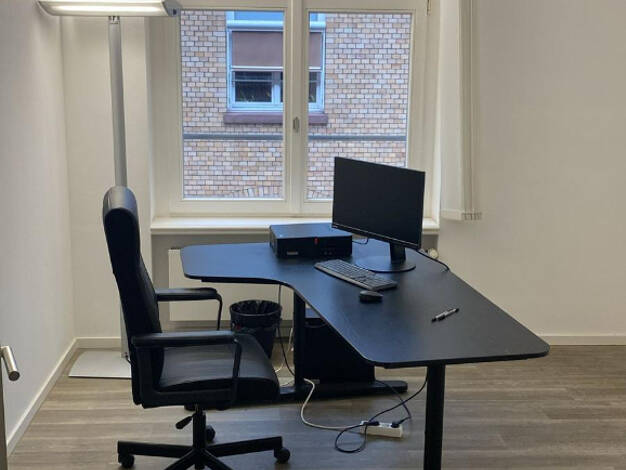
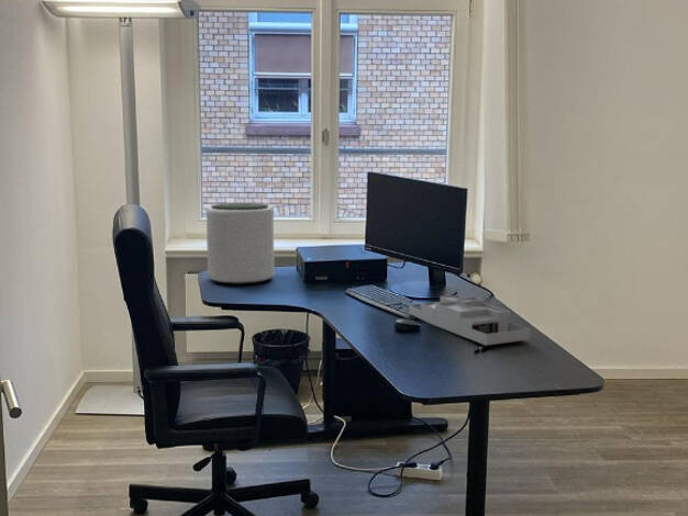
+ desk organizer [408,294,531,347]
+ plant pot [206,202,275,285]
